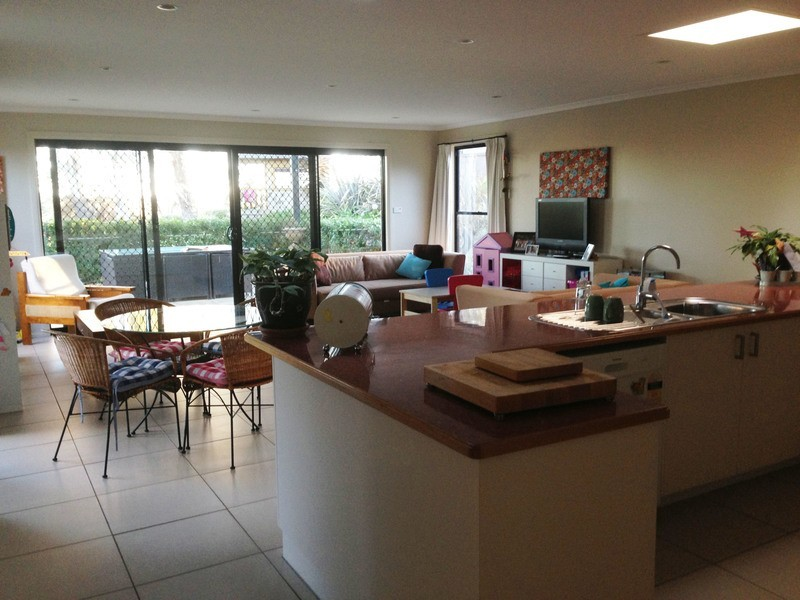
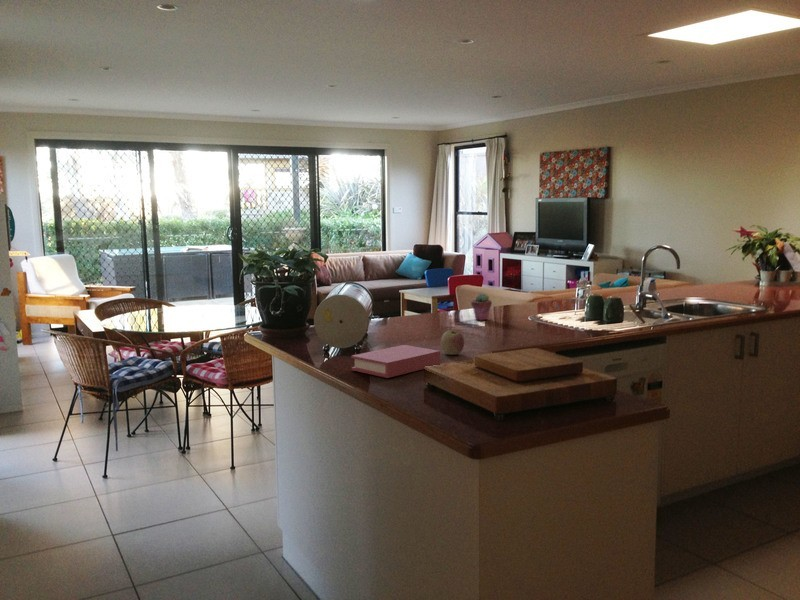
+ book [350,344,441,379]
+ potted succulent [470,292,493,321]
+ apple [440,329,465,356]
